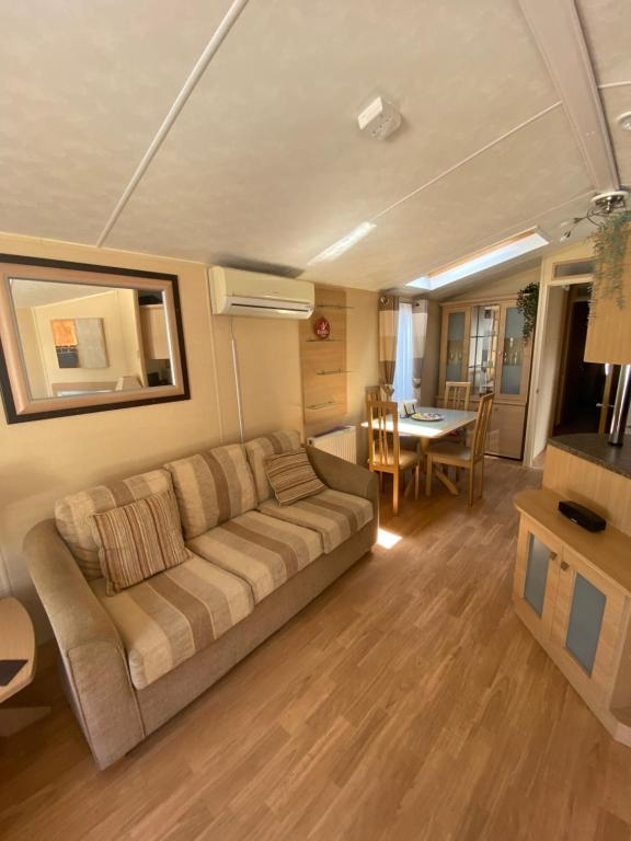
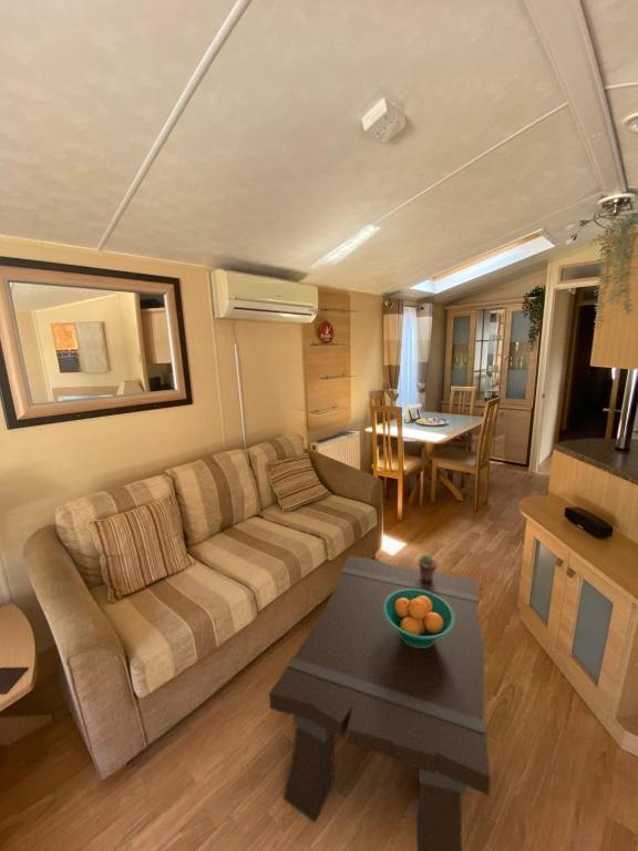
+ potted succulent [418,553,439,581]
+ coffee table [268,554,492,851]
+ fruit bowl [383,588,455,647]
